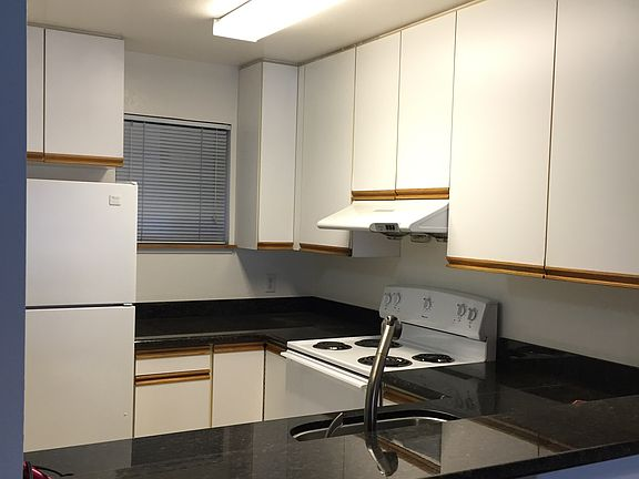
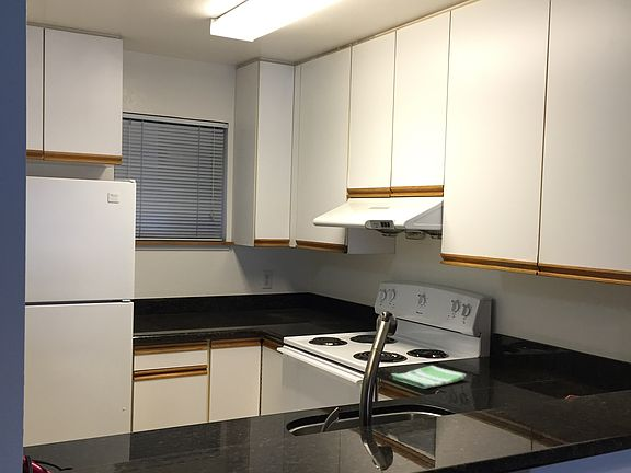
+ dish towel [390,365,467,390]
